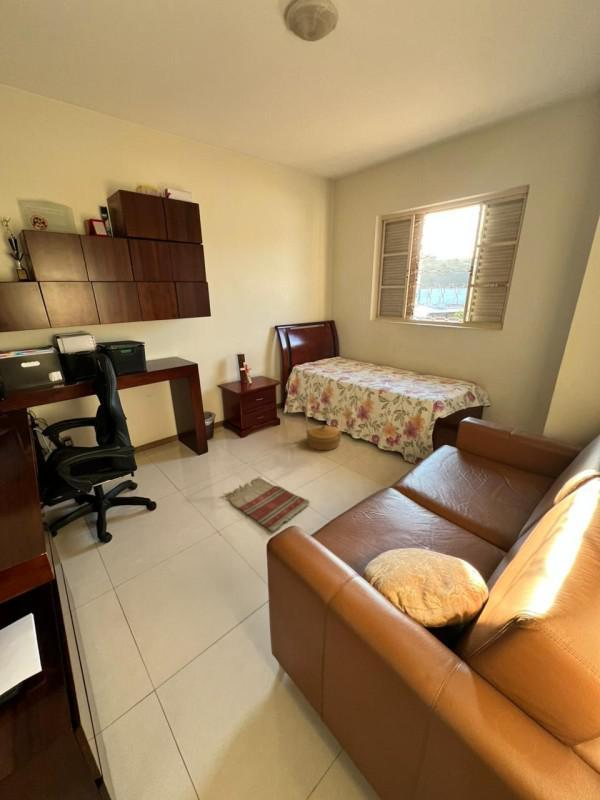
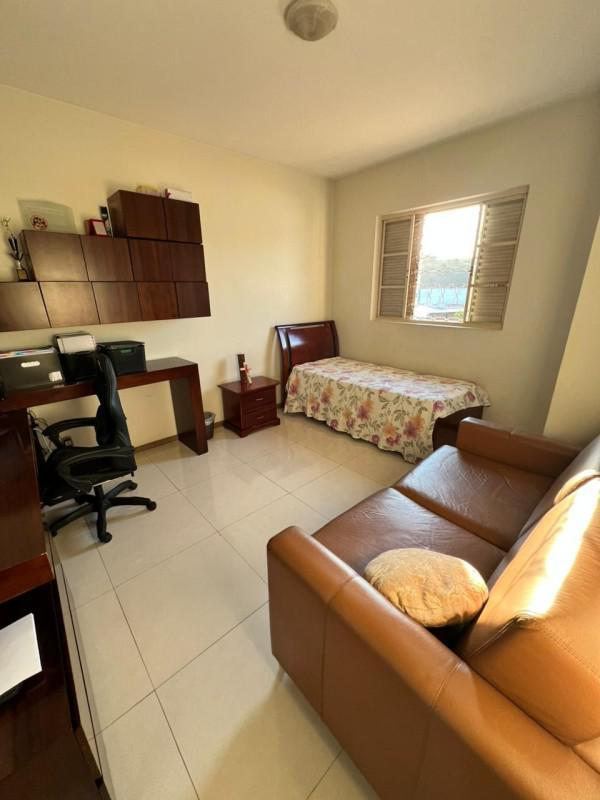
- rug [222,475,310,533]
- basket [305,408,343,451]
